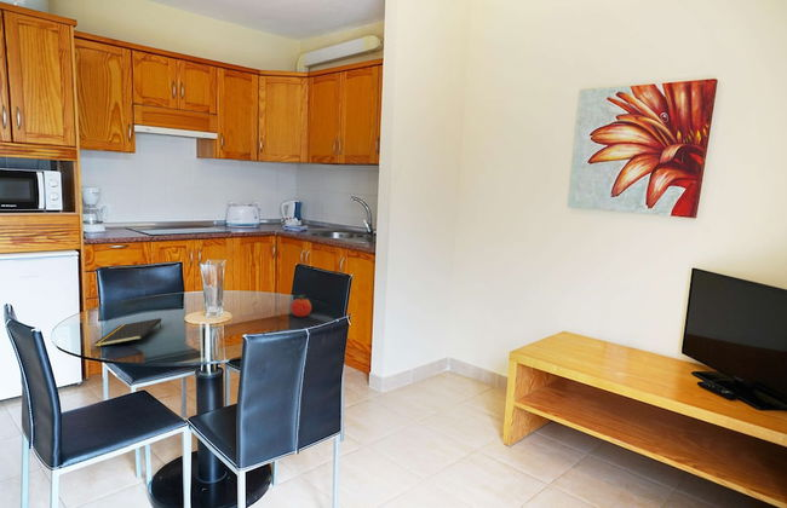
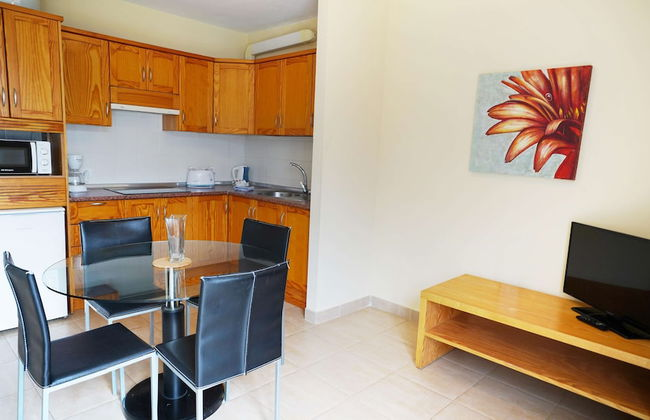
- notepad [93,317,162,348]
- fruit [289,294,312,318]
